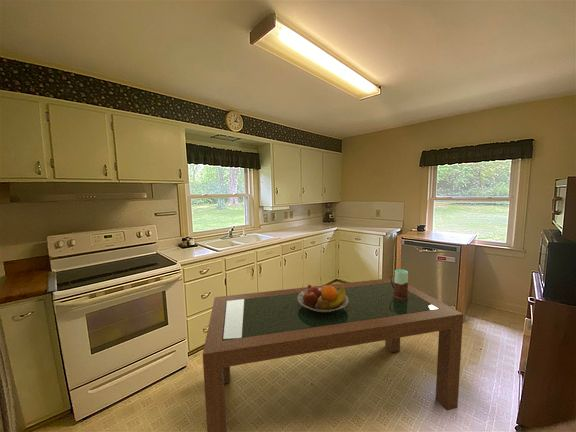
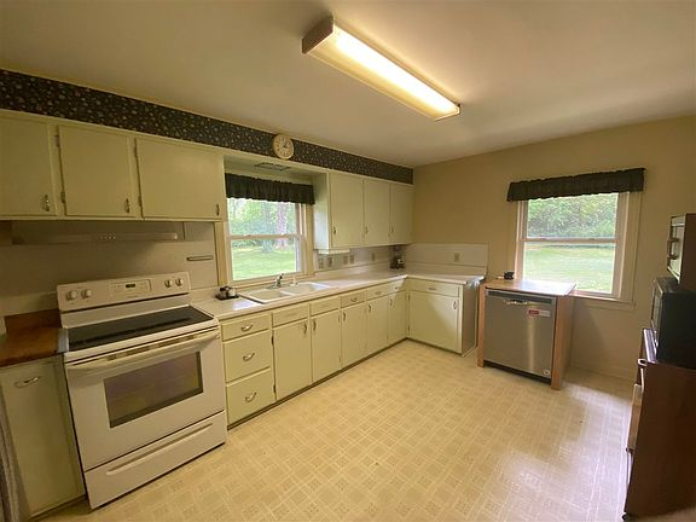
- tea glass holder [389,268,409,300]
- fruit bowl [298,284,348,312]
- dining table [202,277,464,432]
